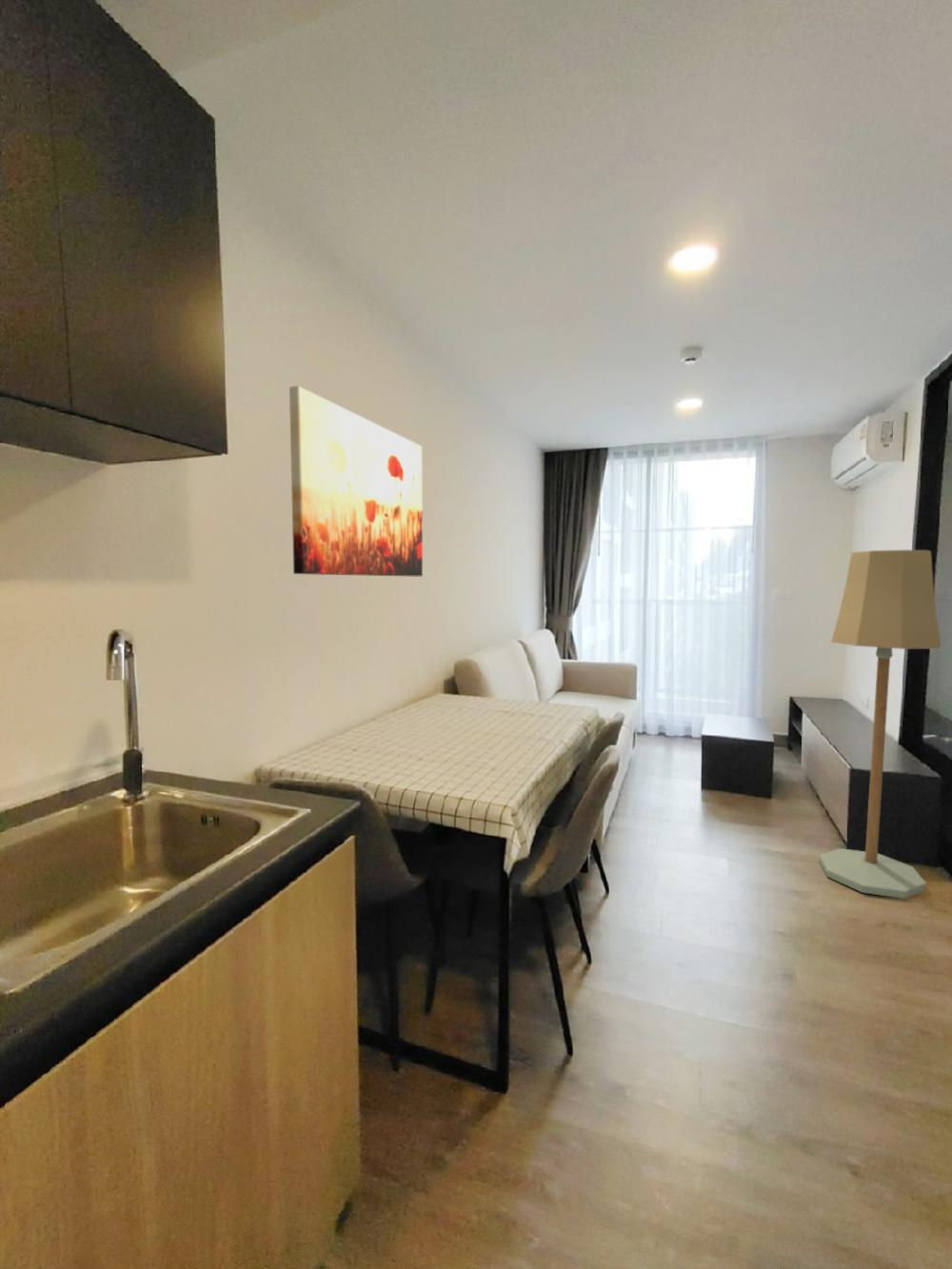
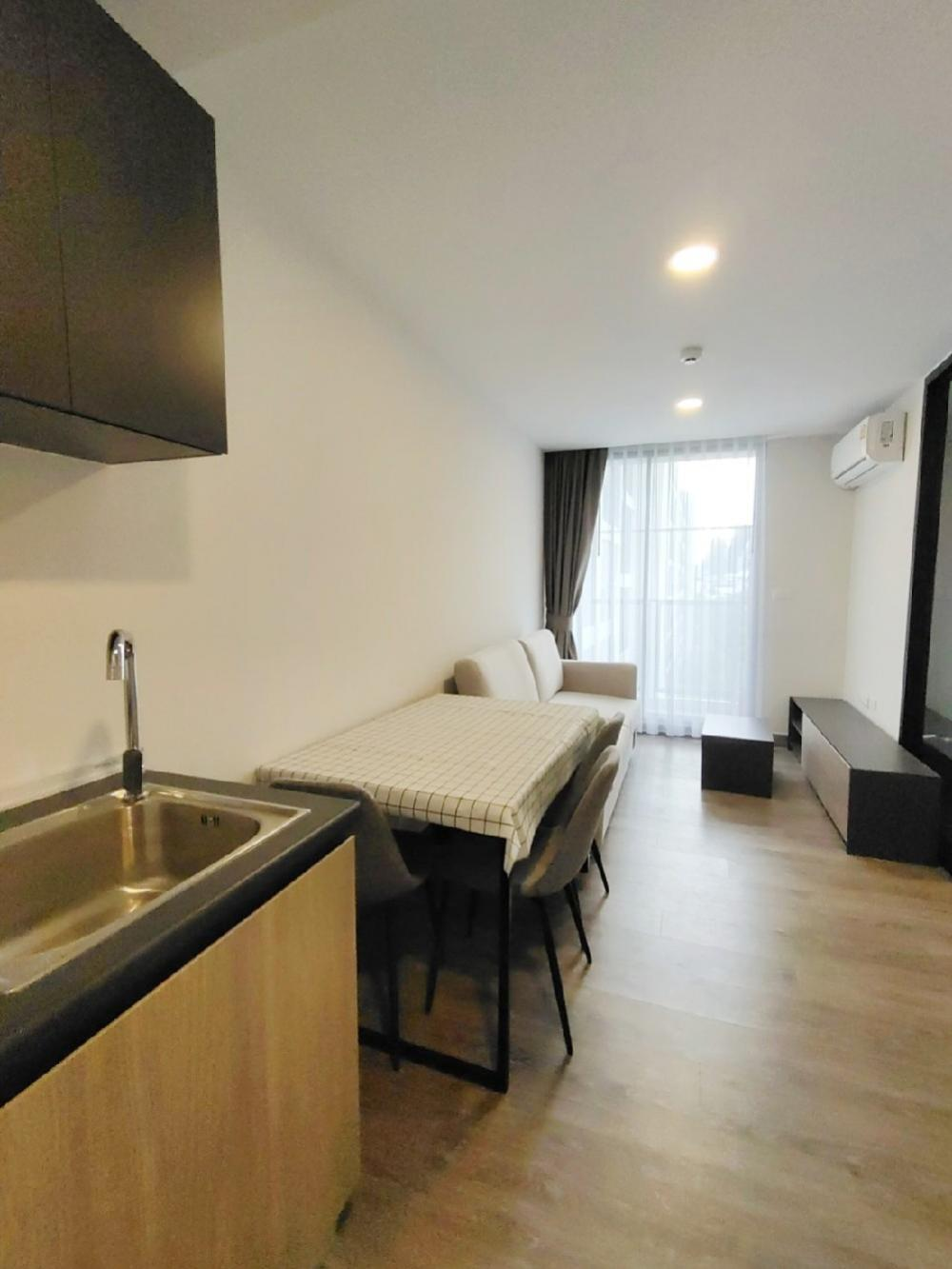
- floor lamp [819,549,942,900]
- wall art [288,385,424,577]
